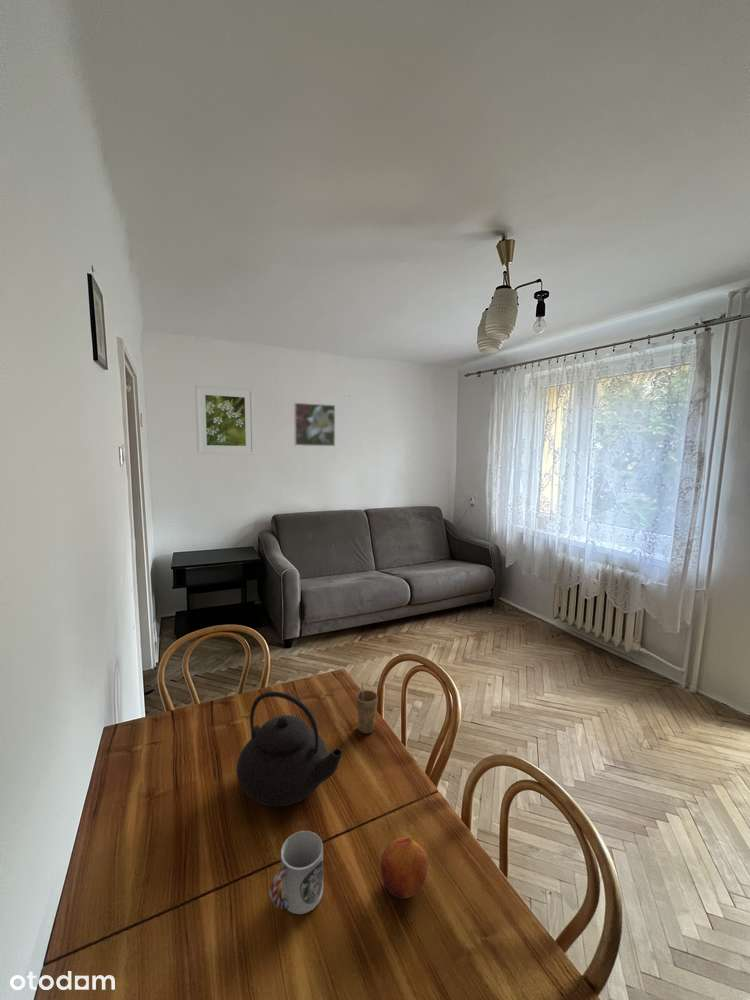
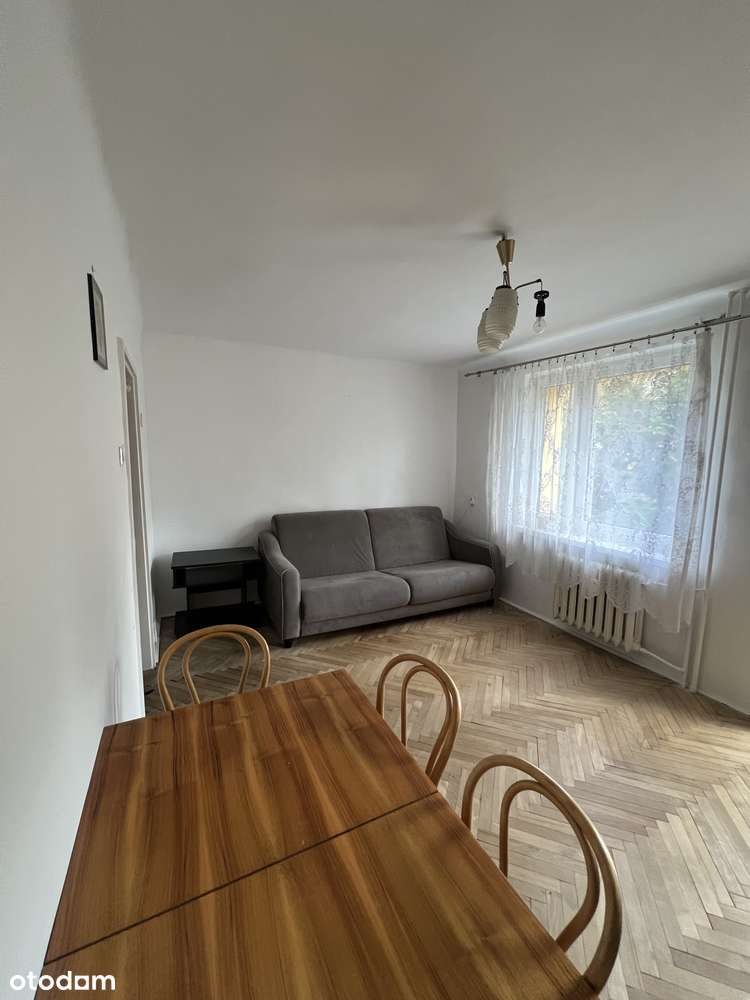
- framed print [194,384,256,456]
- teapot [236,691,344,808]
- cup [268,830,324,915]
- cup [355,681,379,734]
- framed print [293,402,336,447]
- fruit [380,836,429,900]
